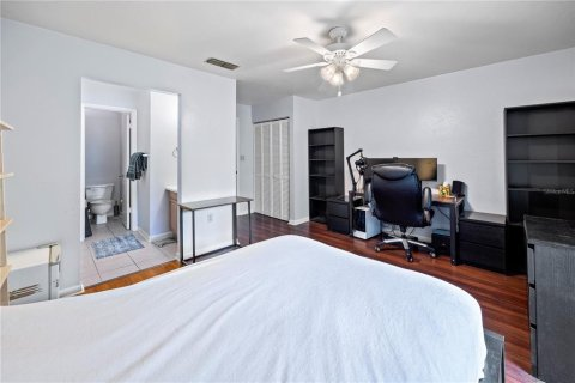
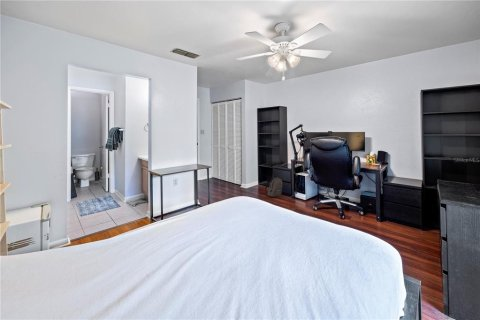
+ backpack [264,177,283,198]
